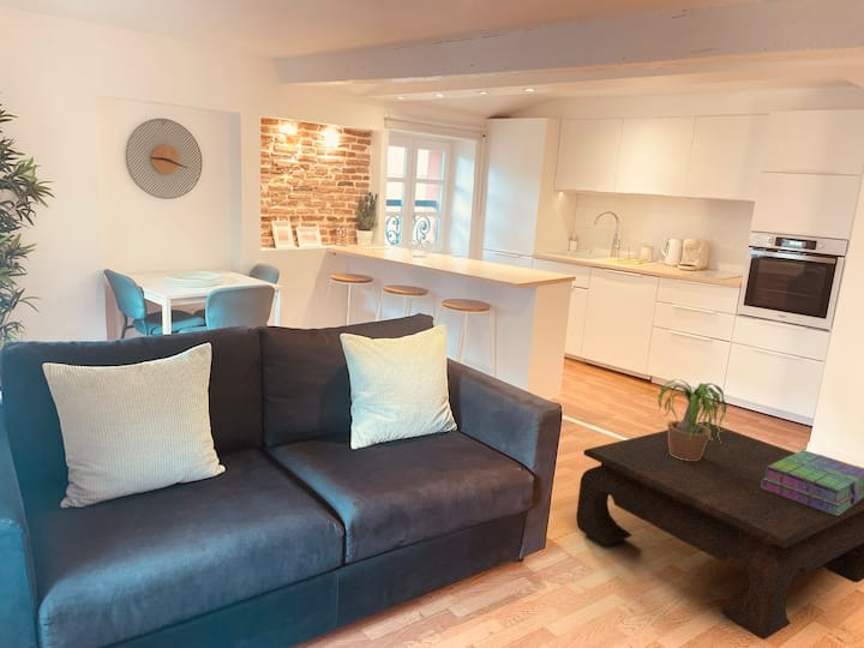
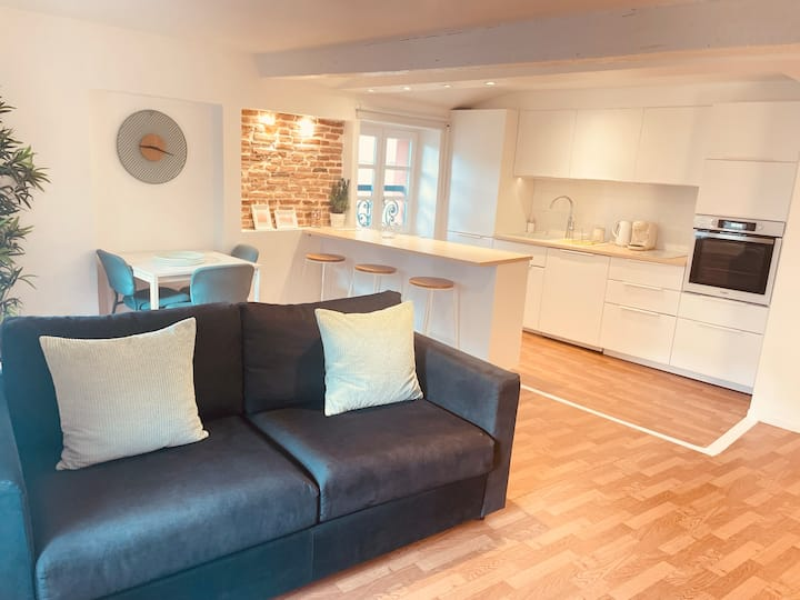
- potted plant [644,378,731,461]
- coffee table [575,420,864,641]
- stack of books [761,449,864,516]
